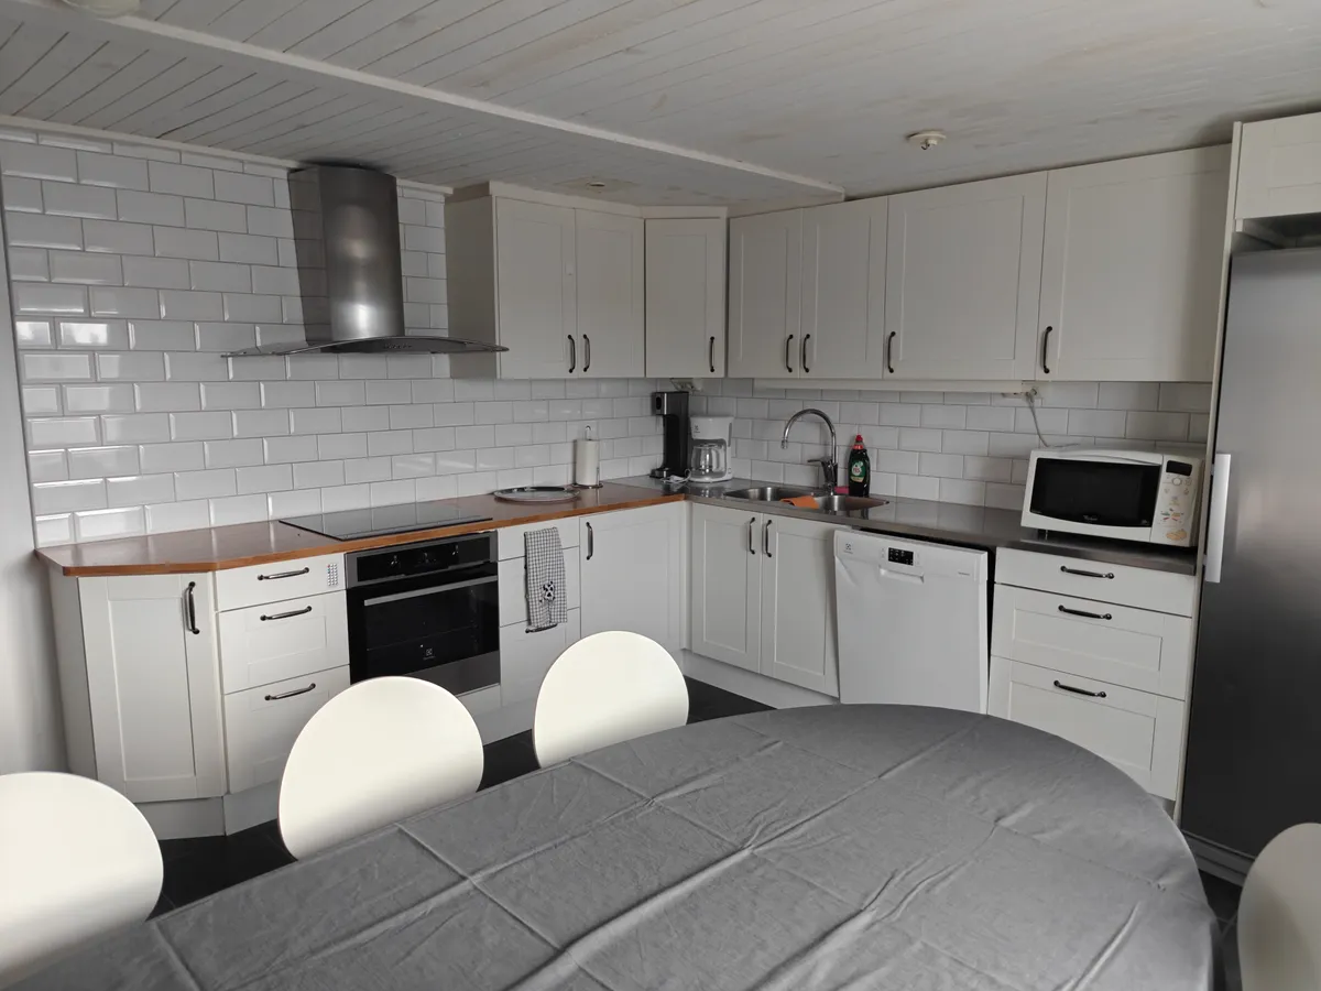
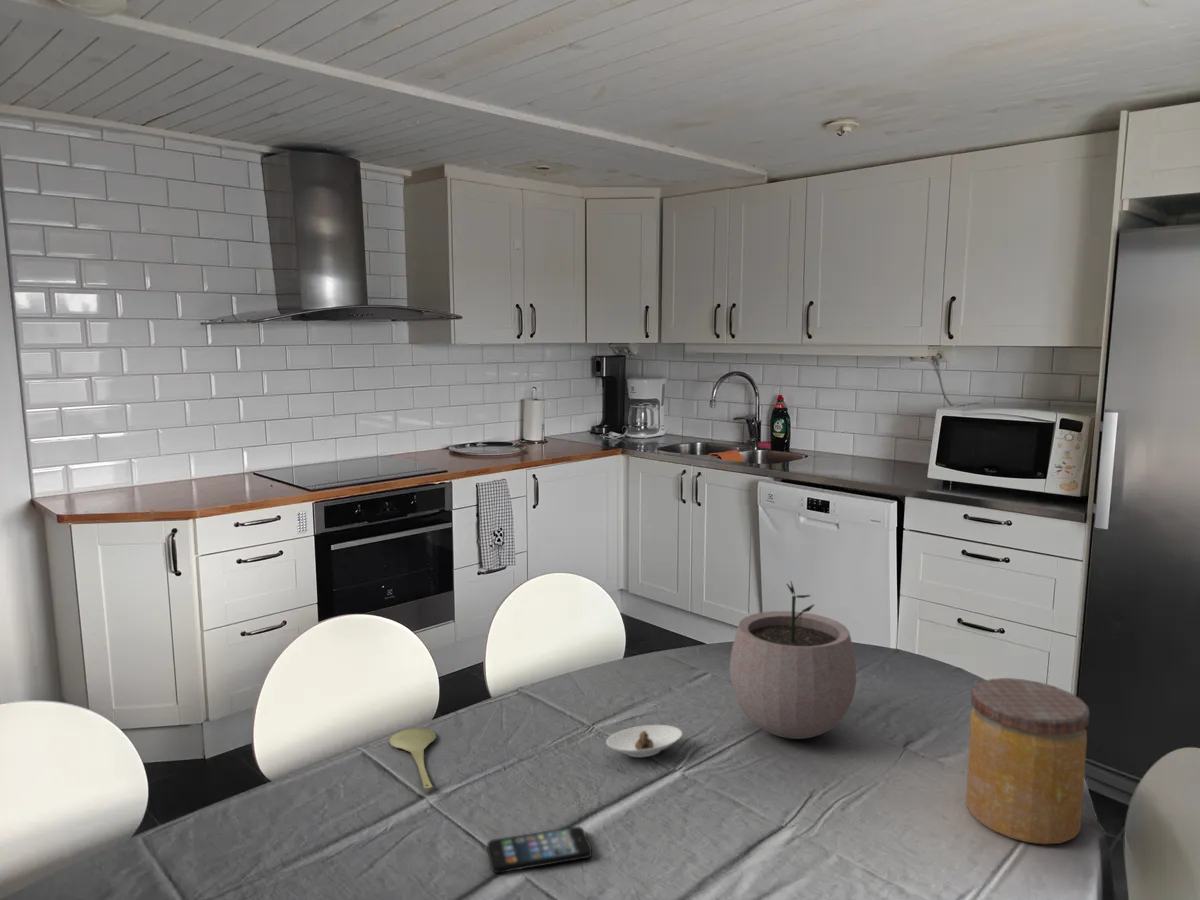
+ spoon [389,727,437,790]
+ saucer [605,724,683,758]
+ plant pot [729,579,857,740]
+ jar [965,677,1090,845]
+ smartphone [486,825,593,874]
